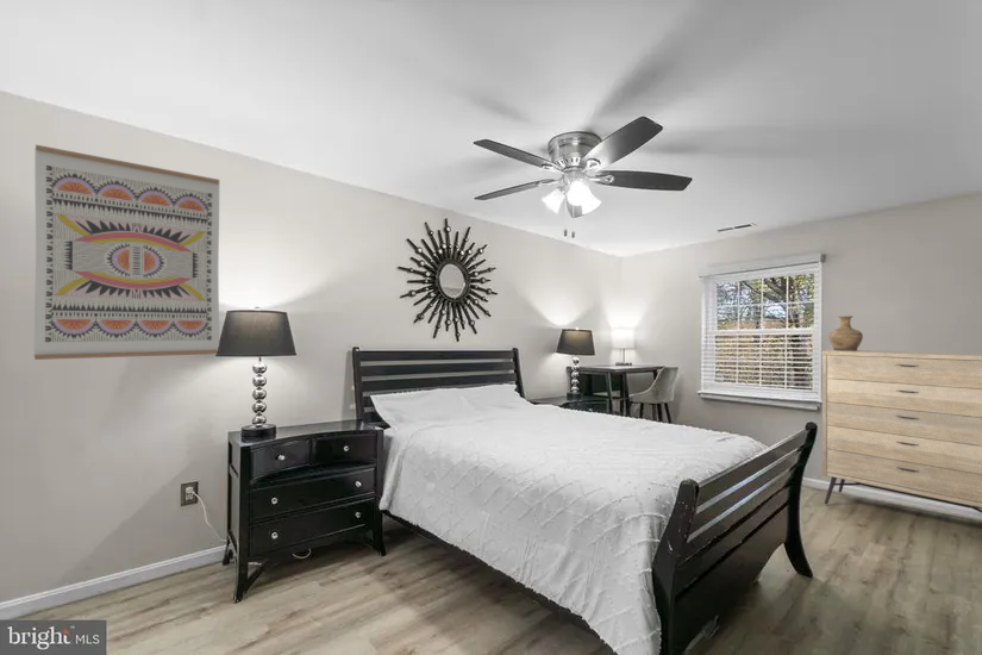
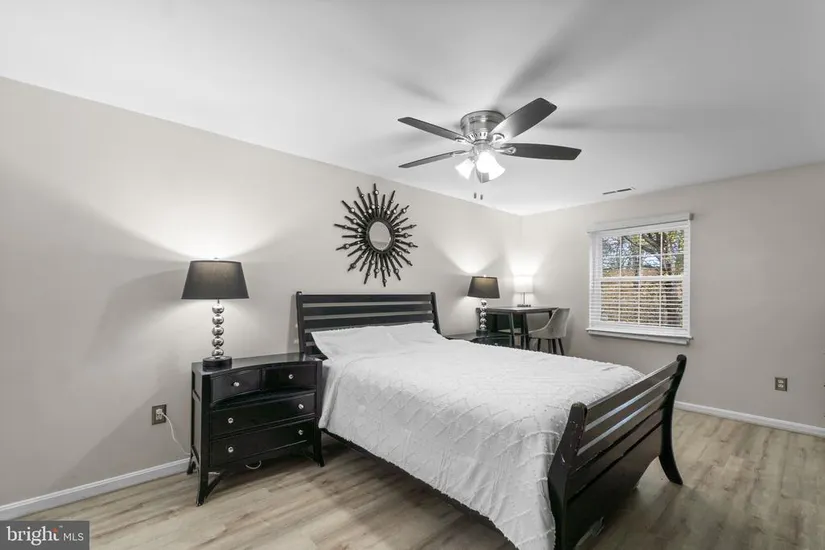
- dresser [821,349,982,514]
- wall art [33,144,220,361]
- vase [827,314,864,351]
